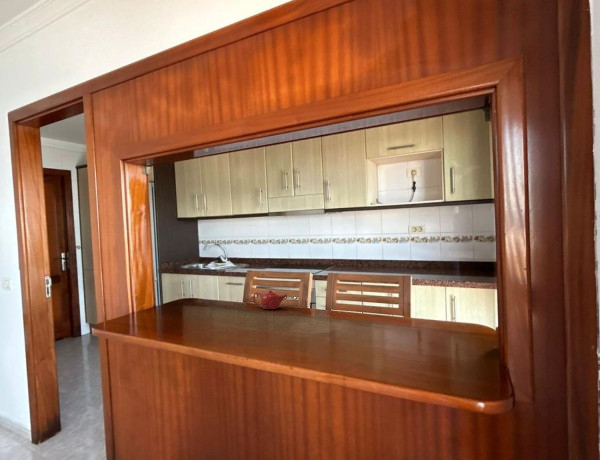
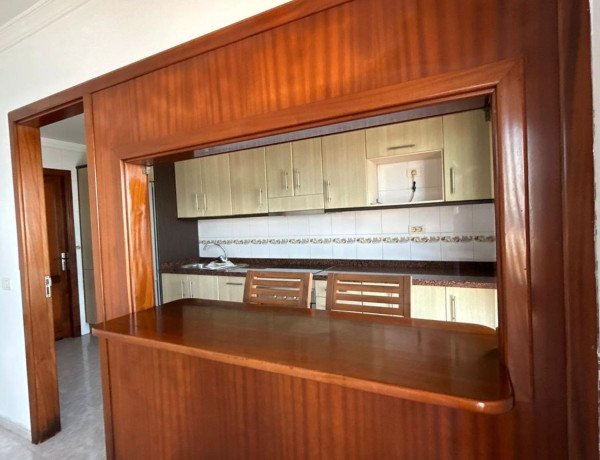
- teapot [252,289,289,310]
